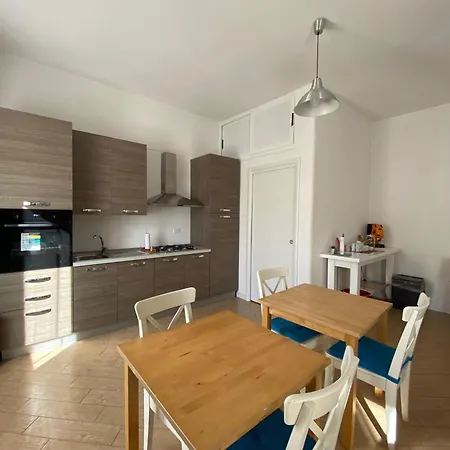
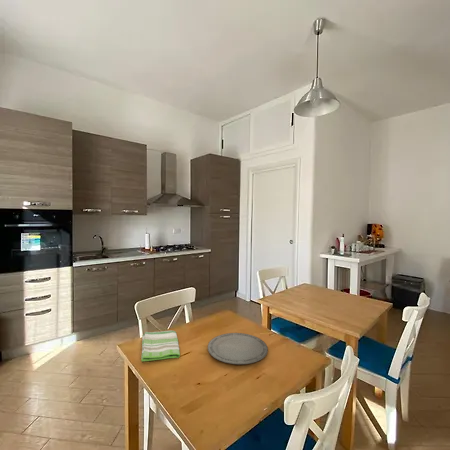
+ plate [207,332,269,365]
+ dish towel [140,330,181,362]
